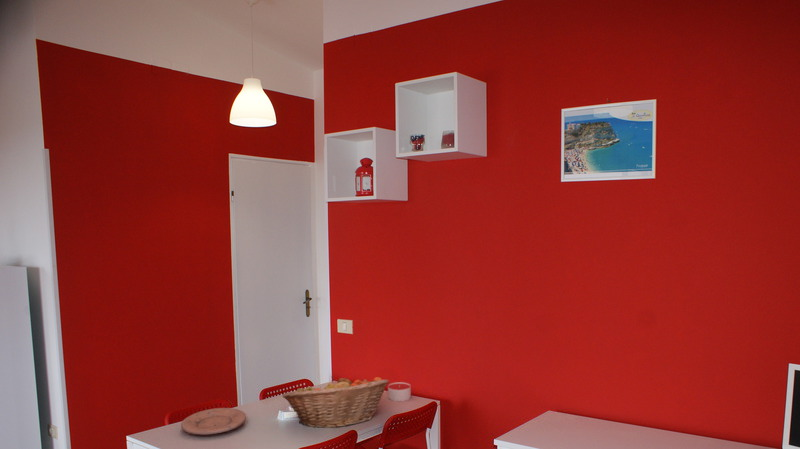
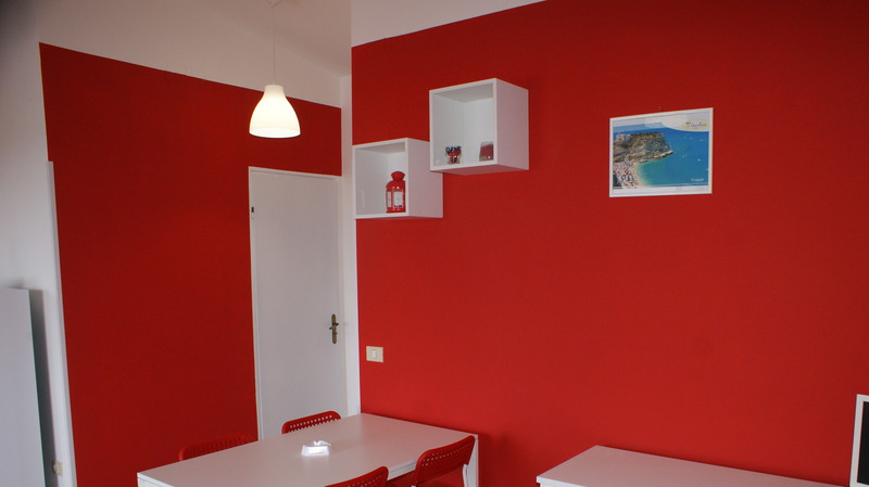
- candle [387,381,412,402]
- plate [180,407,247,436]
- fruit basket [281,376,390,429]
